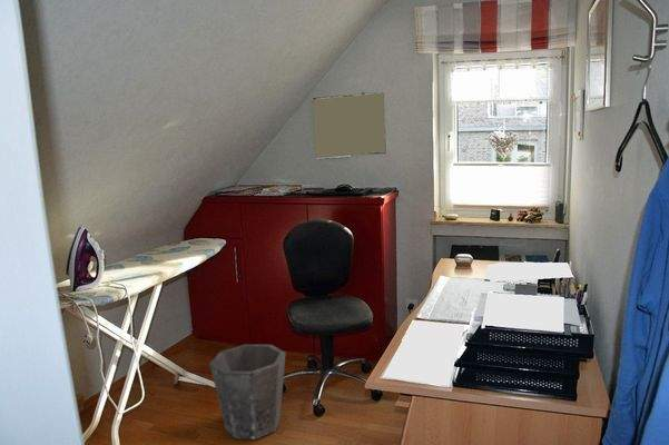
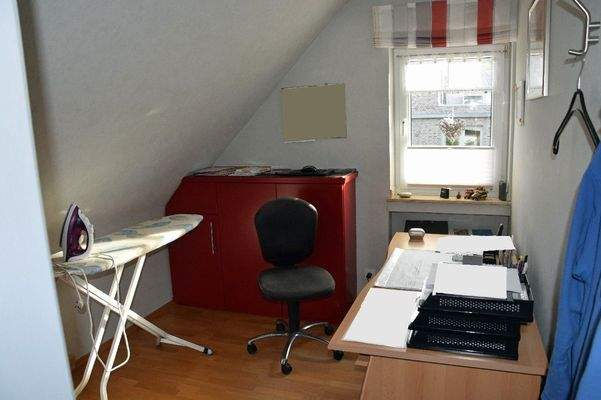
- waste bin [208,344,287,441]
